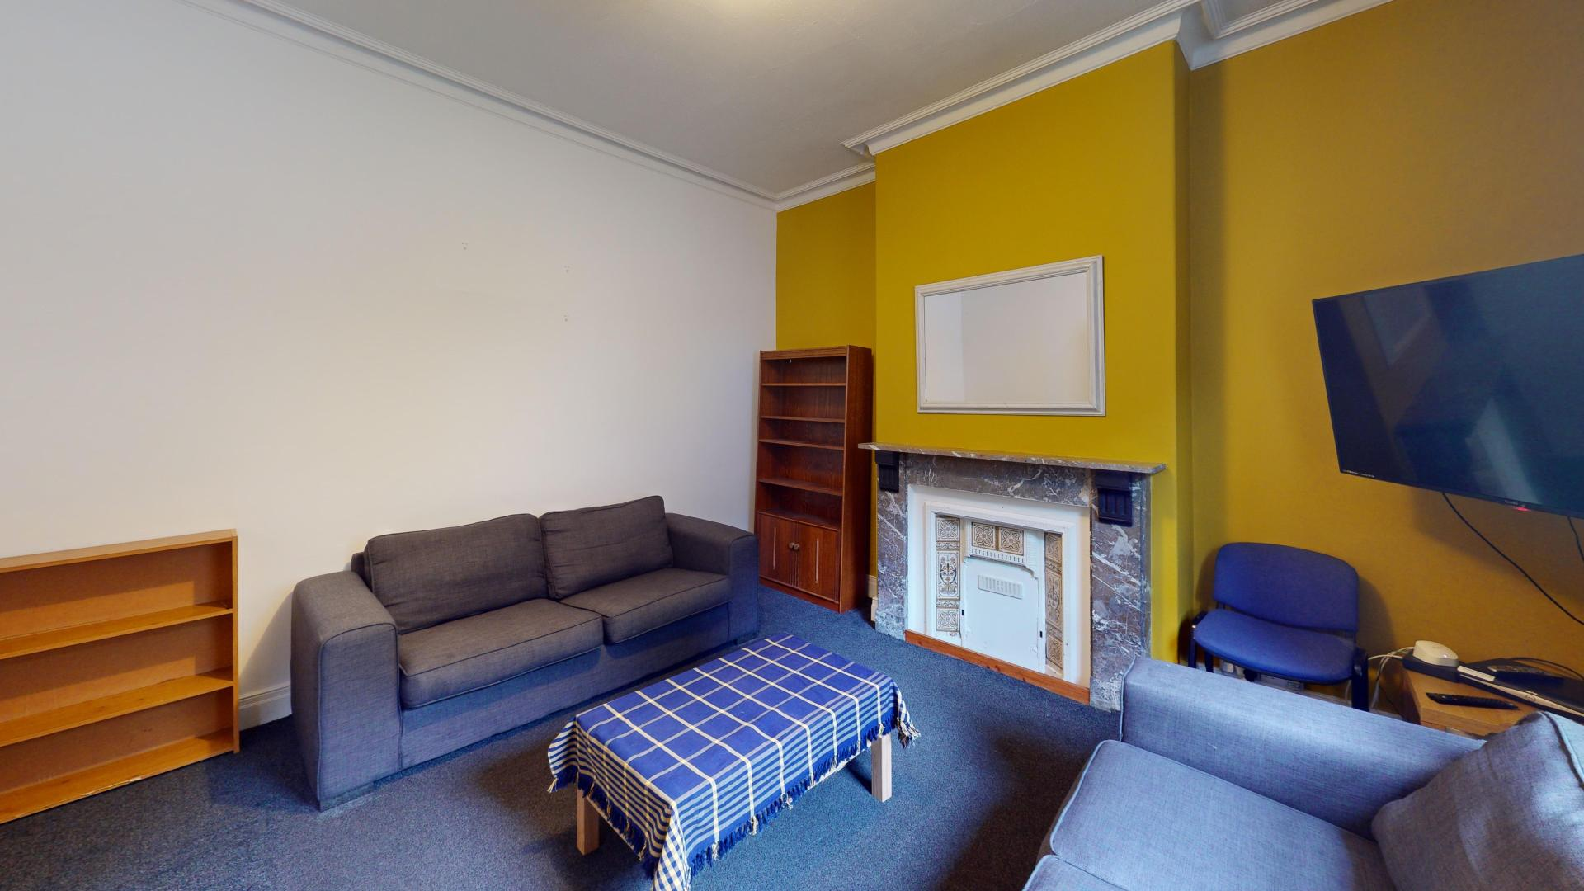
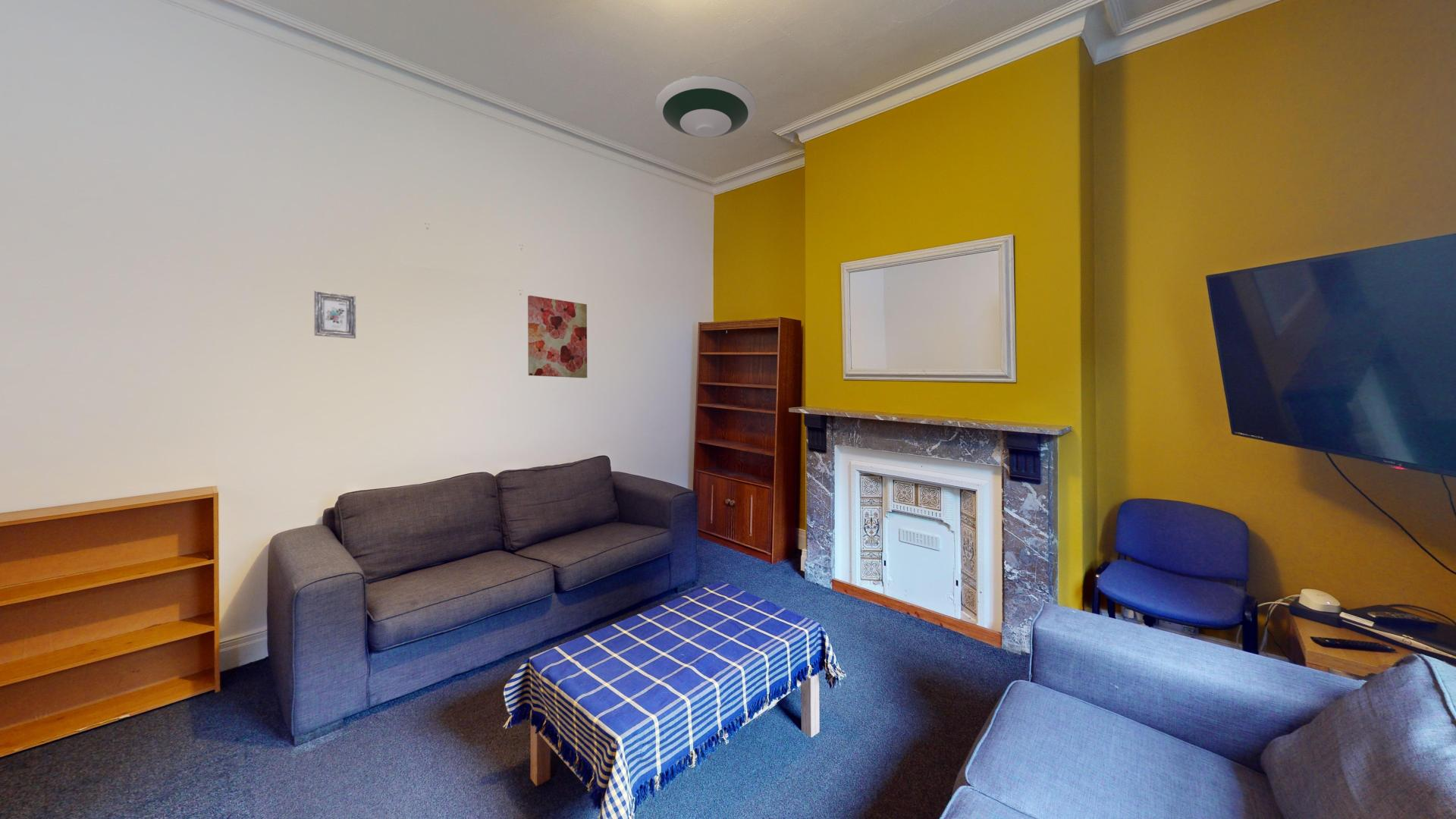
+ wall art [527,295,588,378]
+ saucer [654,74,757,138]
+ picture frame [313,290,356,340]
